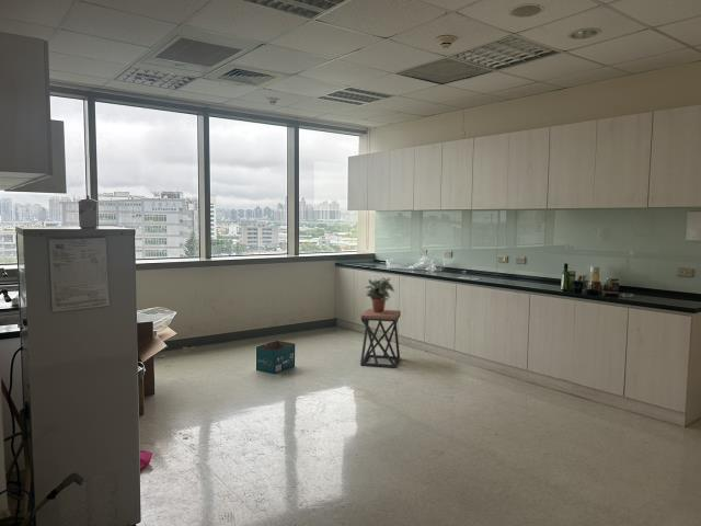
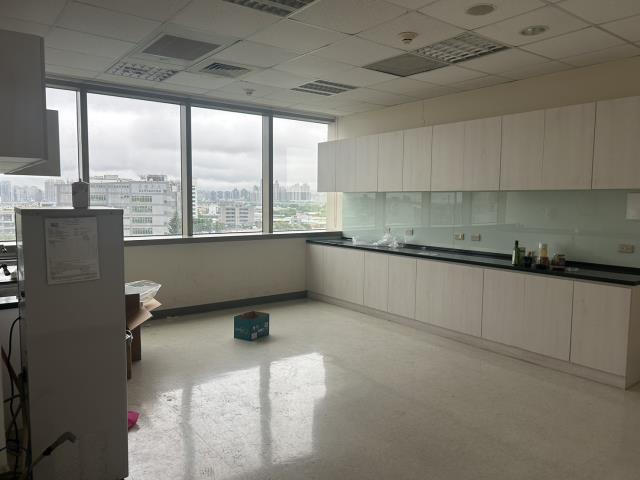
- potted plant [364,276,395,313]
- stool [359,308,402,368]
